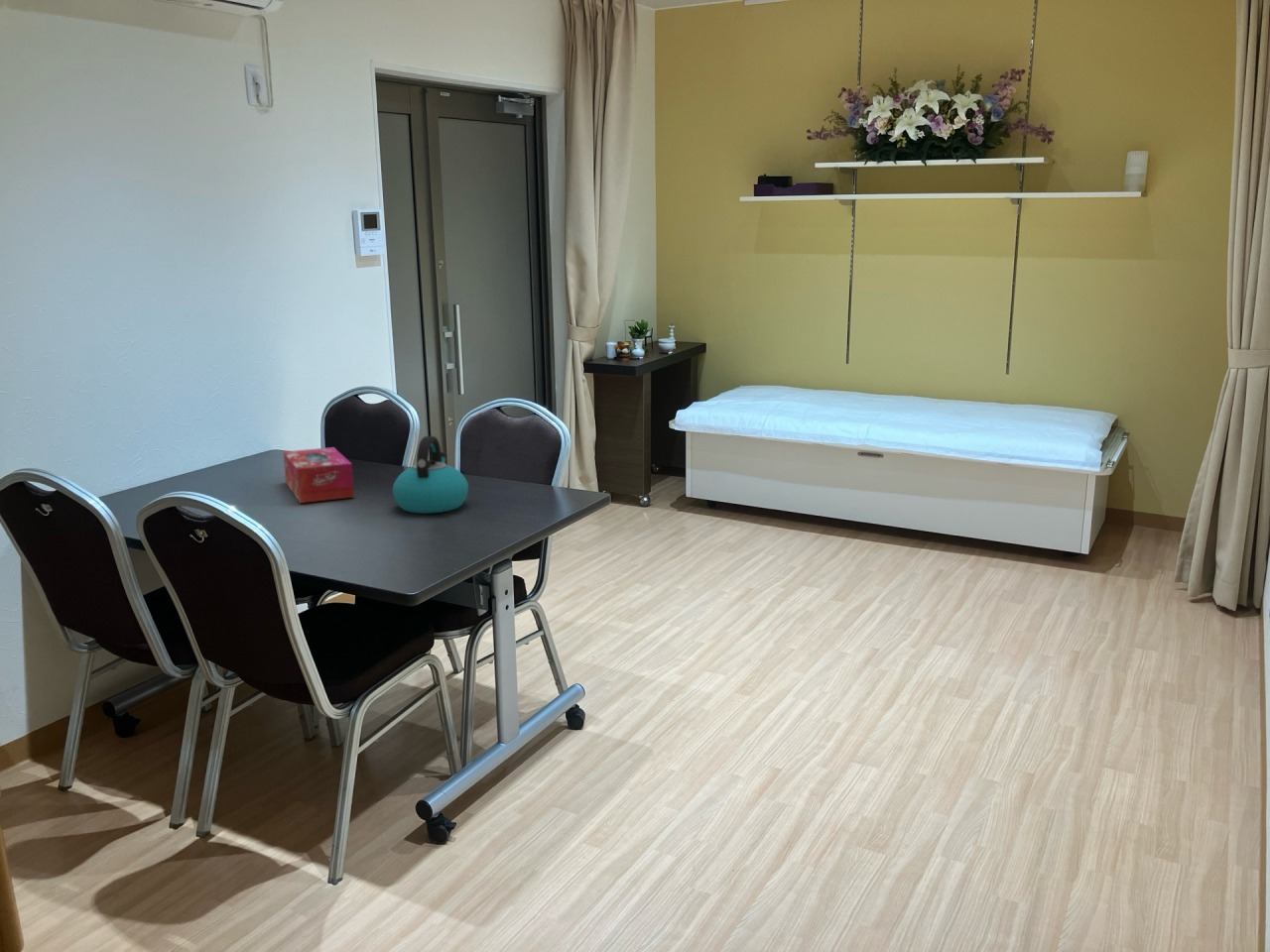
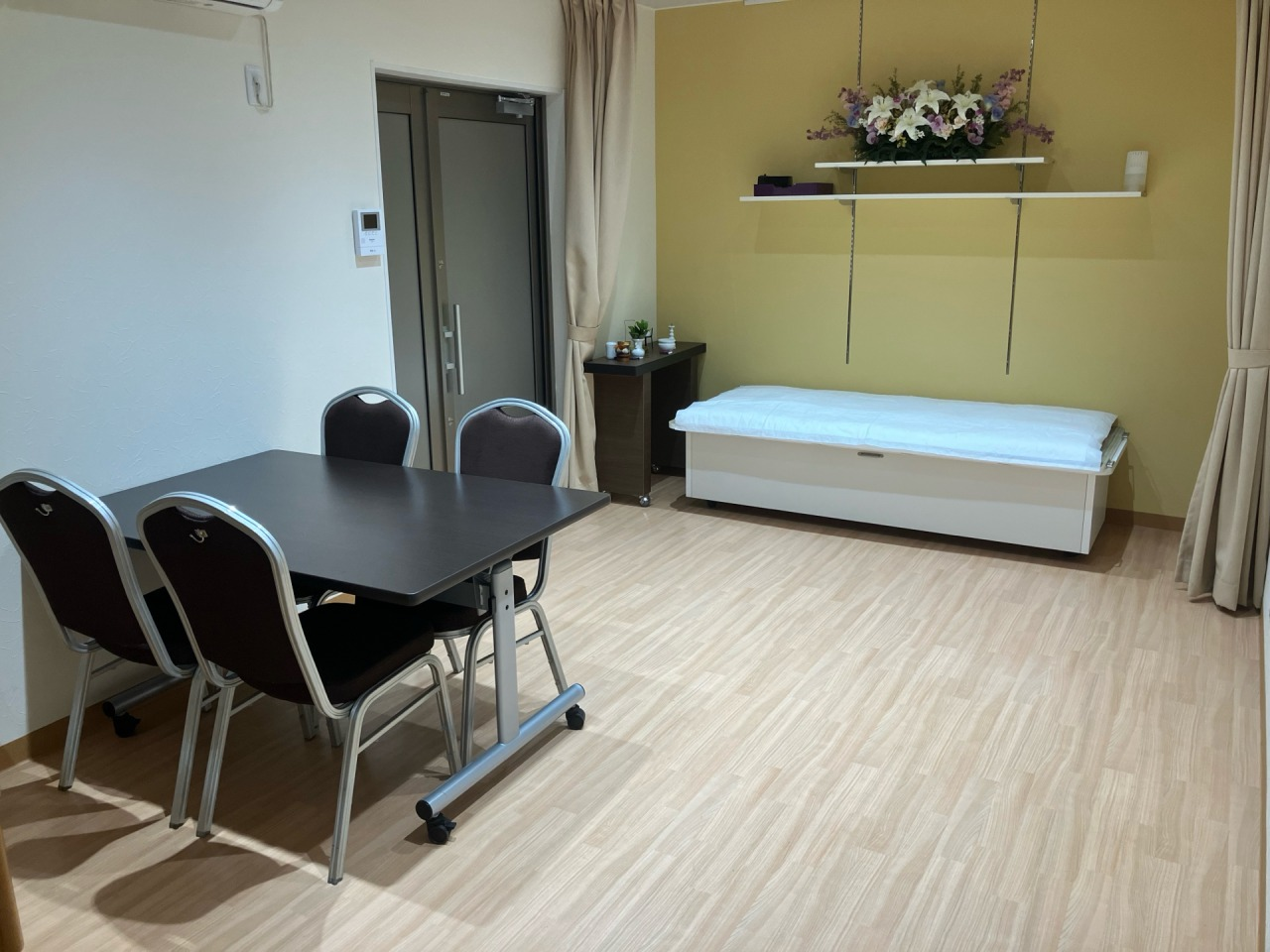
- tissue box [282,446,355,504]
- kettle [392,435,469,515]
